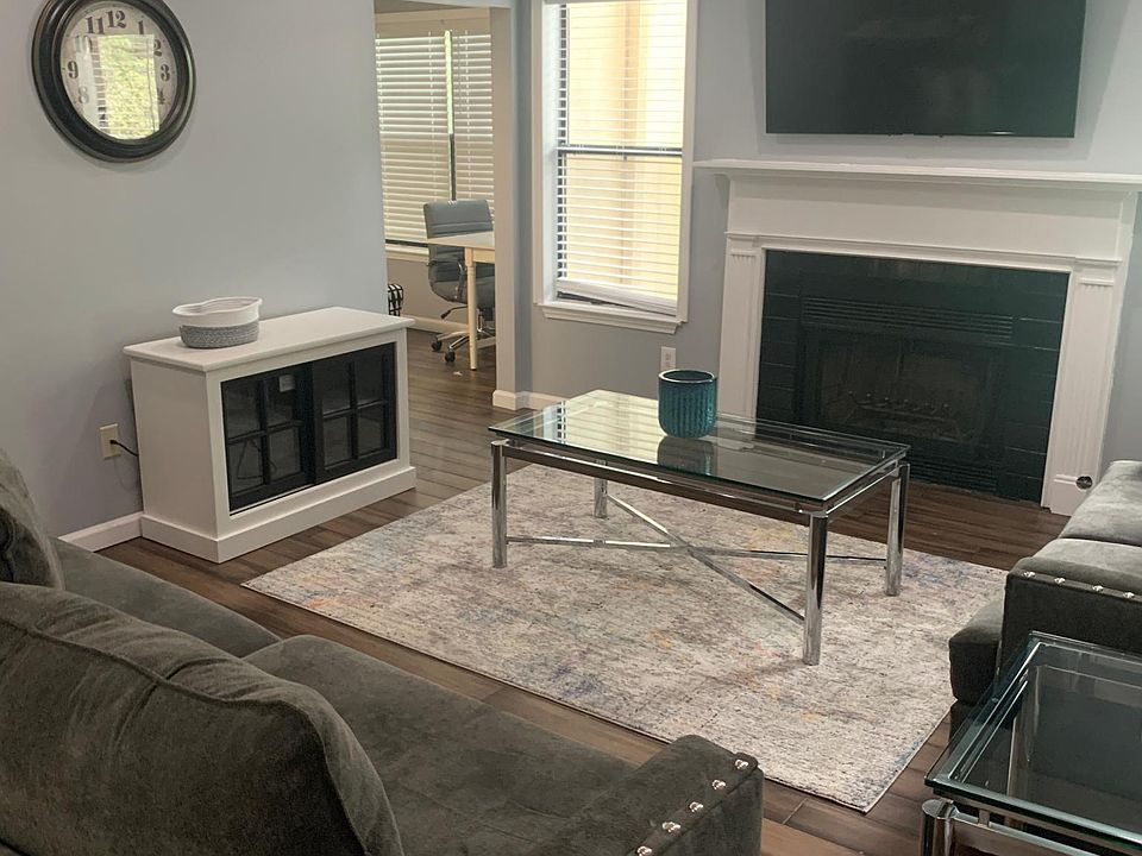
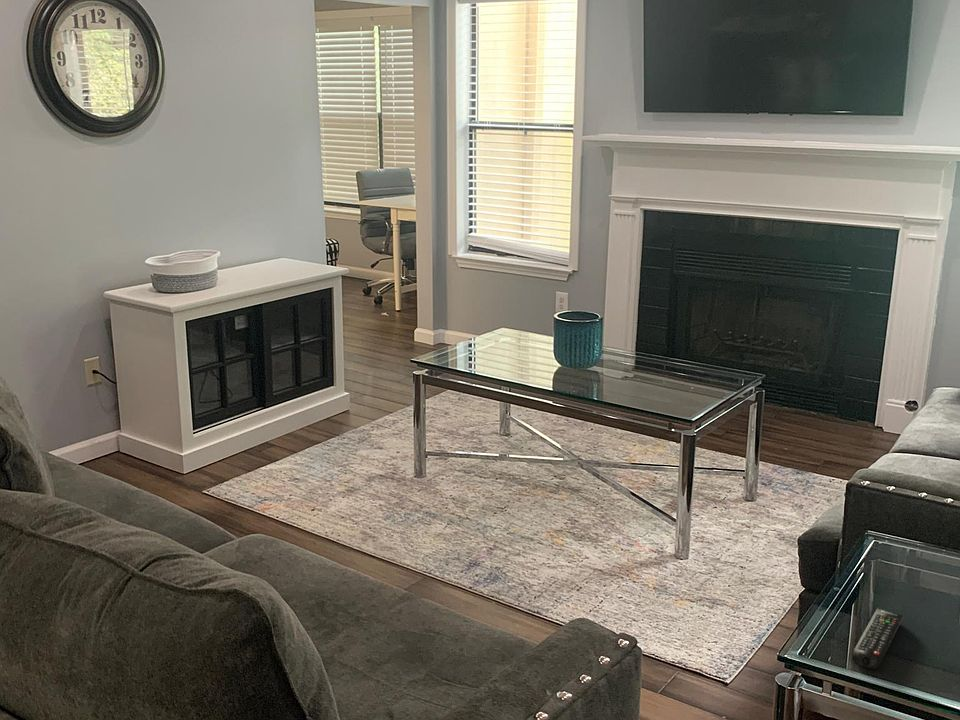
+ remote control [852,608,904,670]
